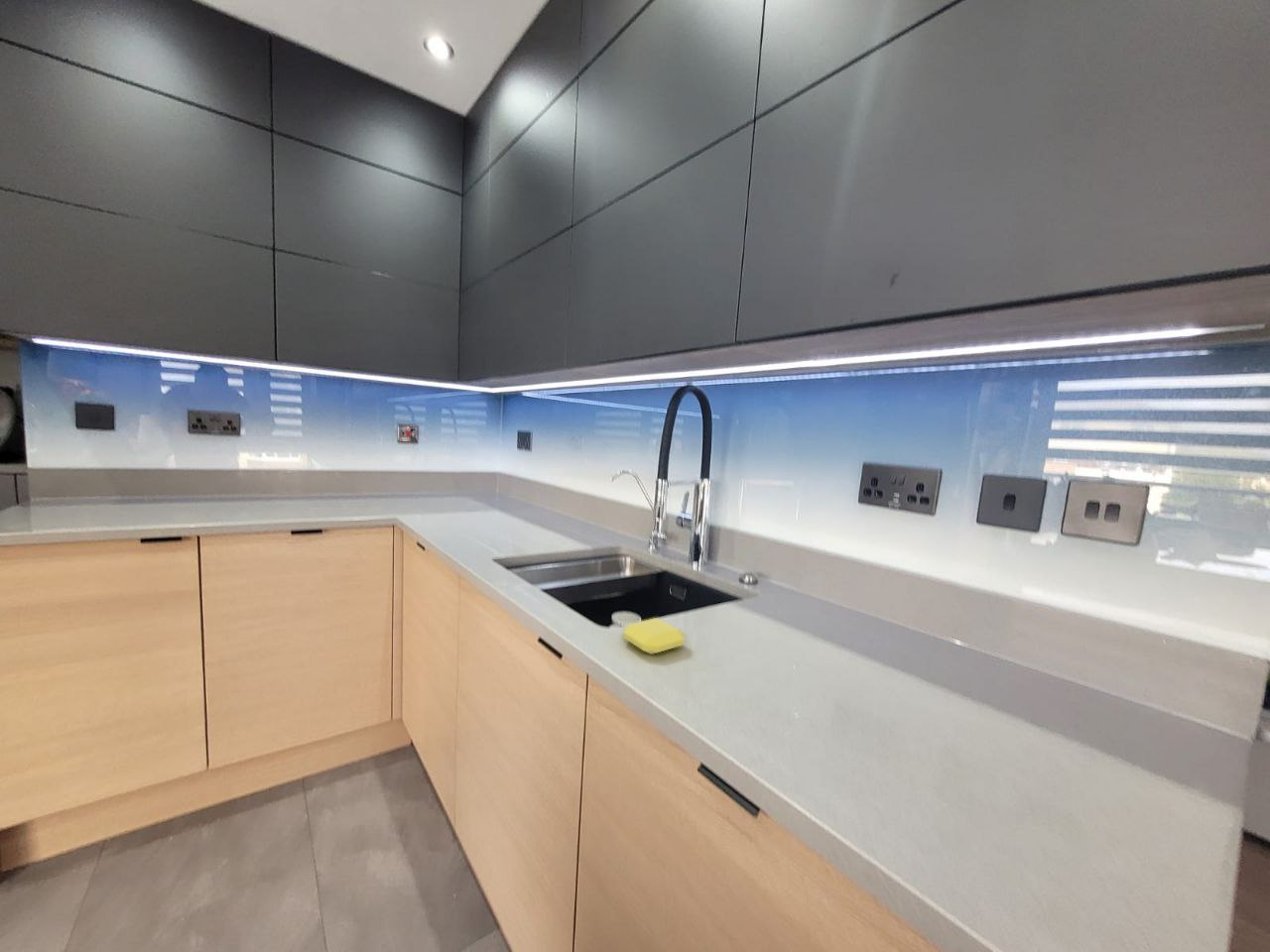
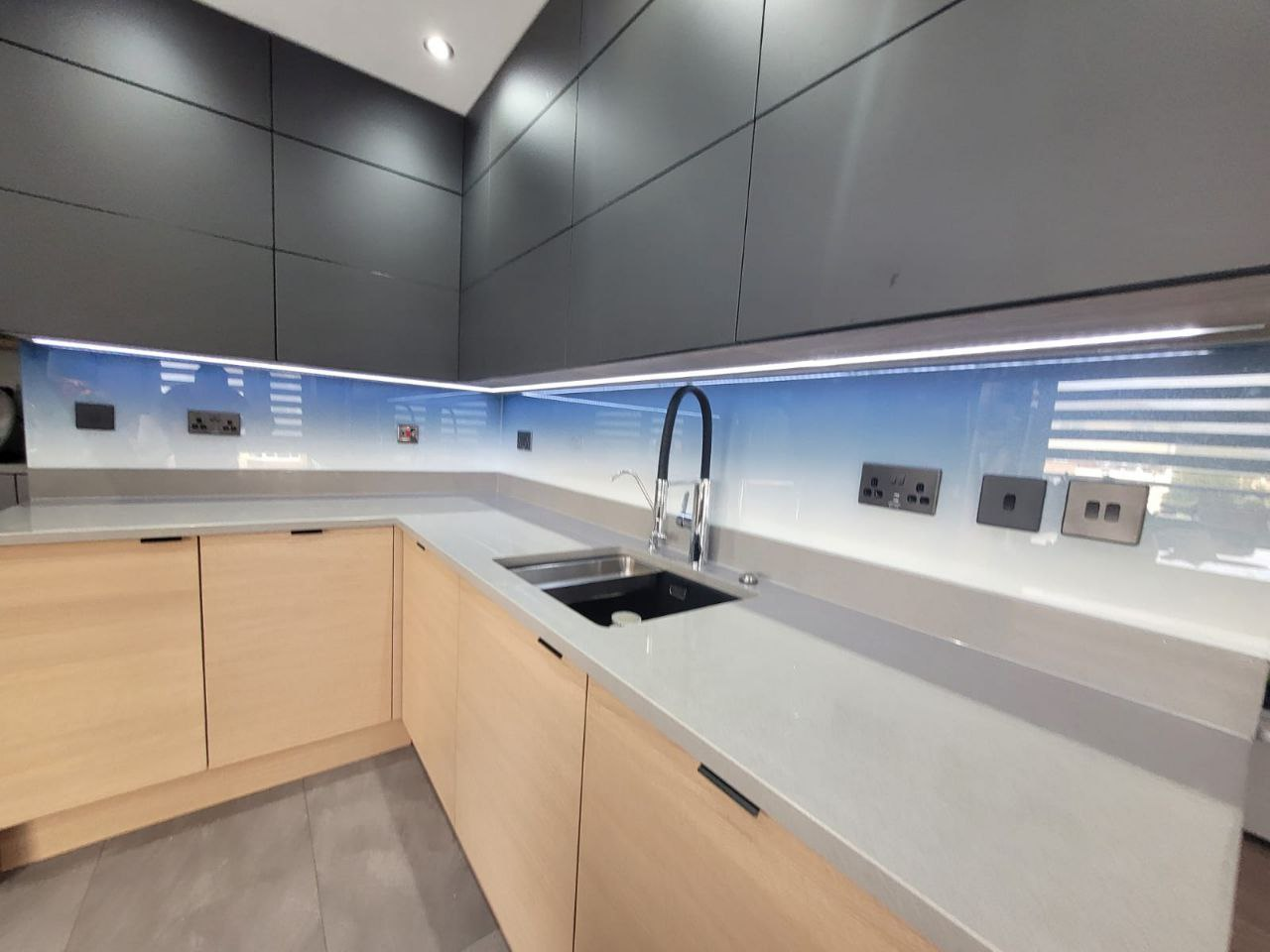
- soap bar [622,617,686,655]
